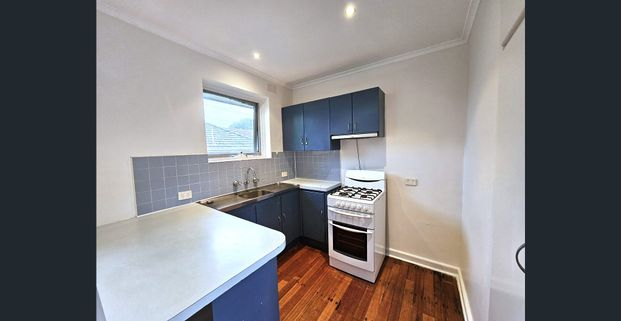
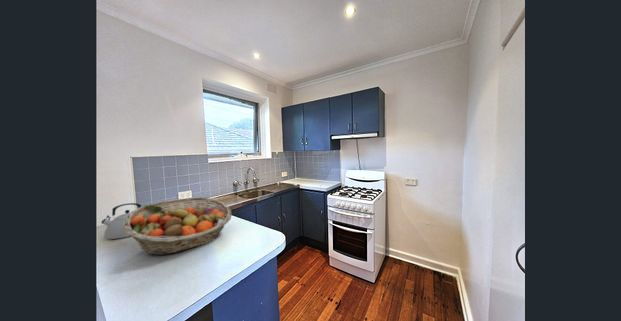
+ kettle [100,202,142,240]
+ fruit basket [123,196,232,256]
